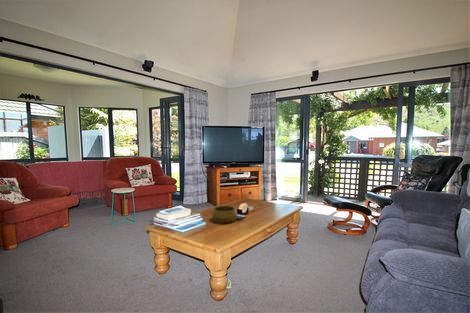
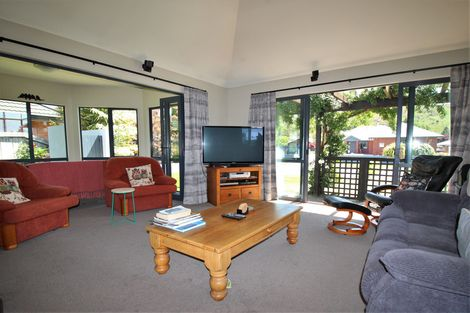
- decorative bowl [210,205,239,224]
